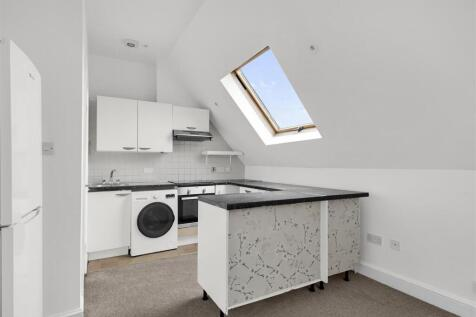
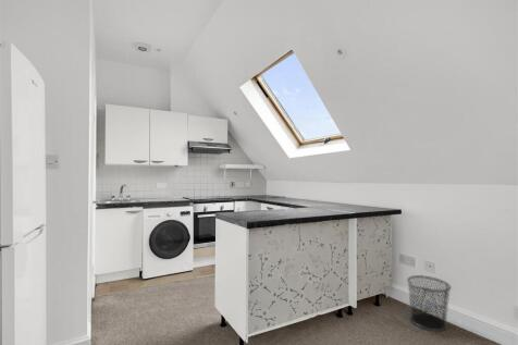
+ trash can [406,274,453,332]
